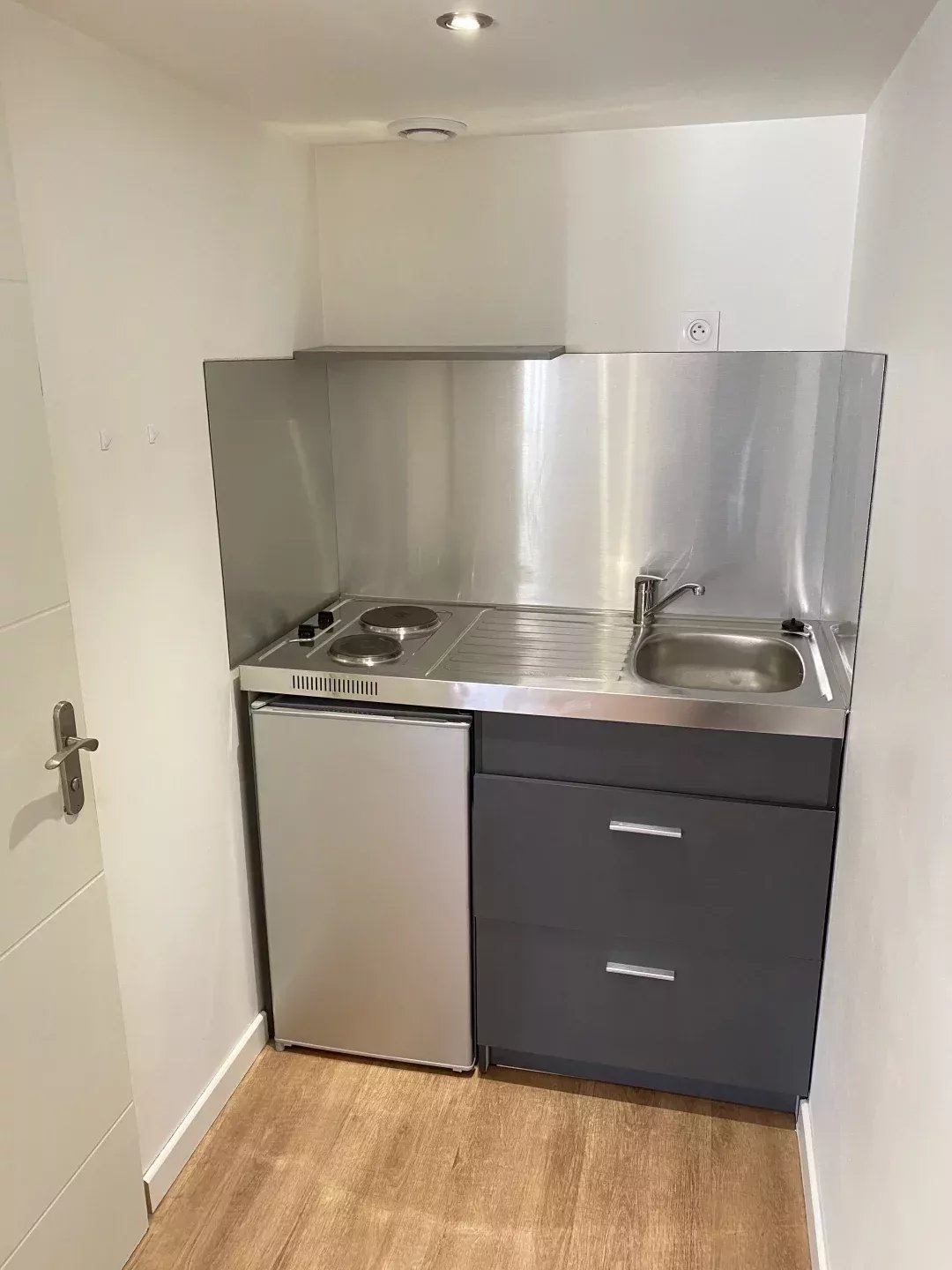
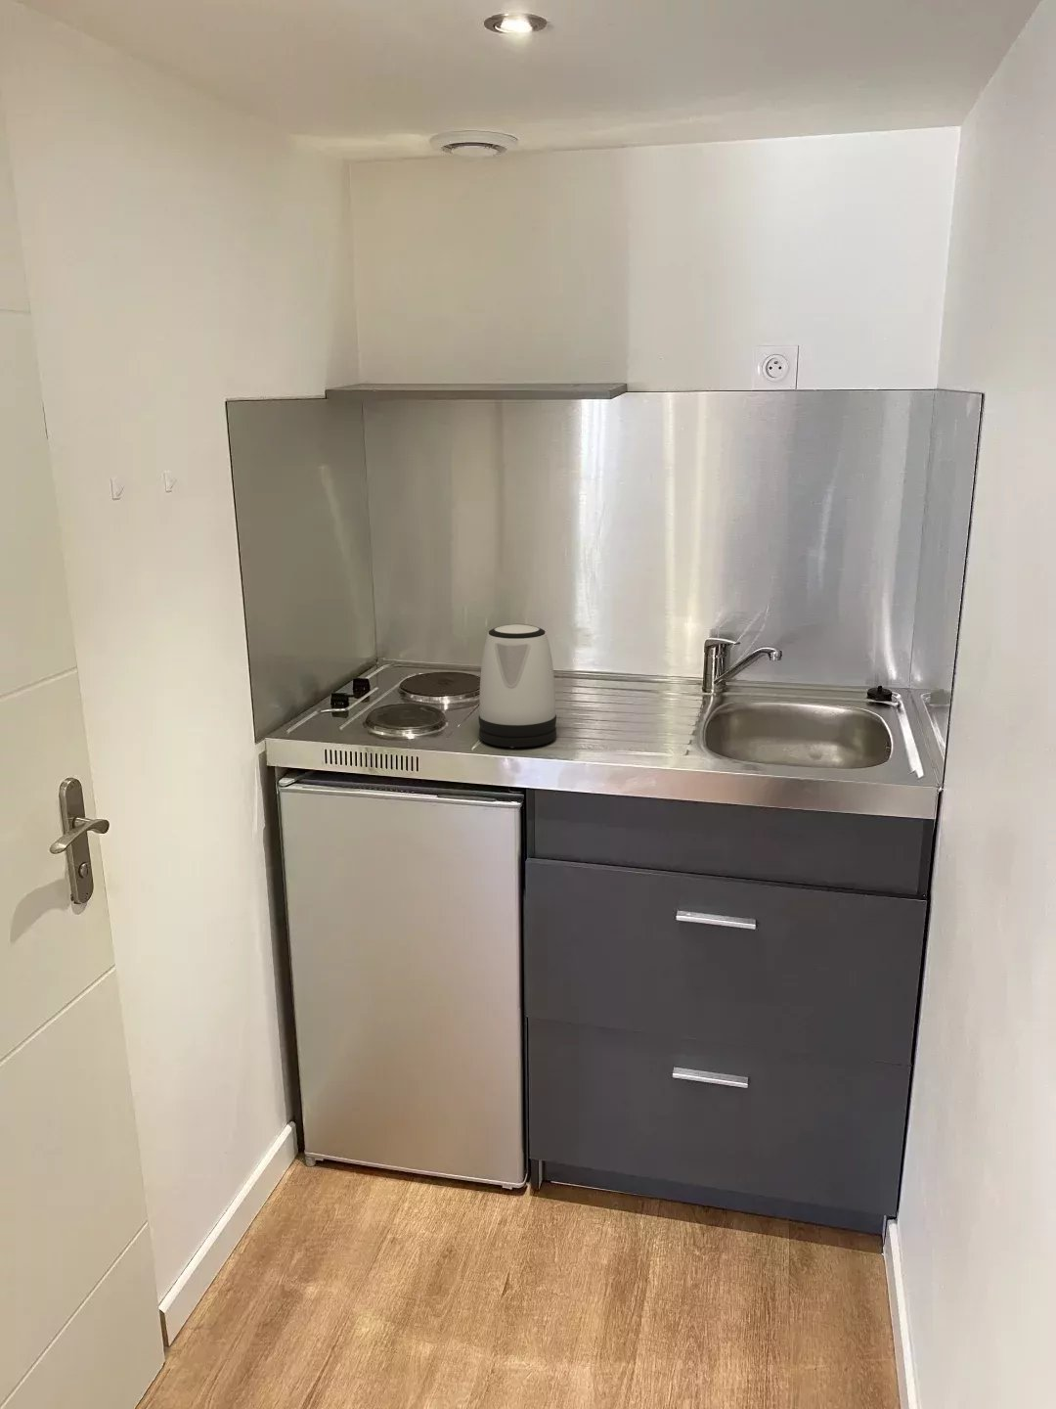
+ kettle [478,624,557,749]
